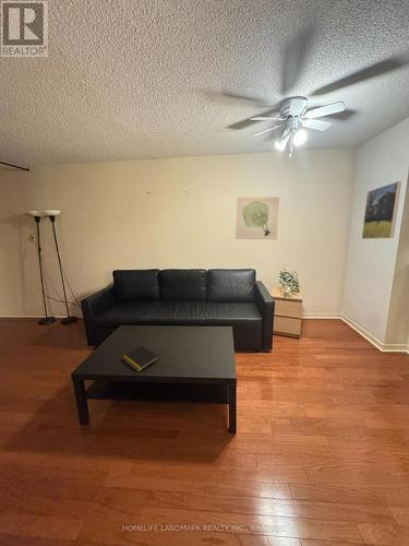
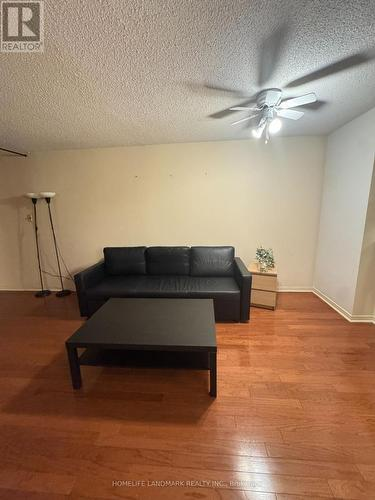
- wall art [234,197,280,240]
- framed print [361,180,402,240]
- notepad [121,345,159,372]
